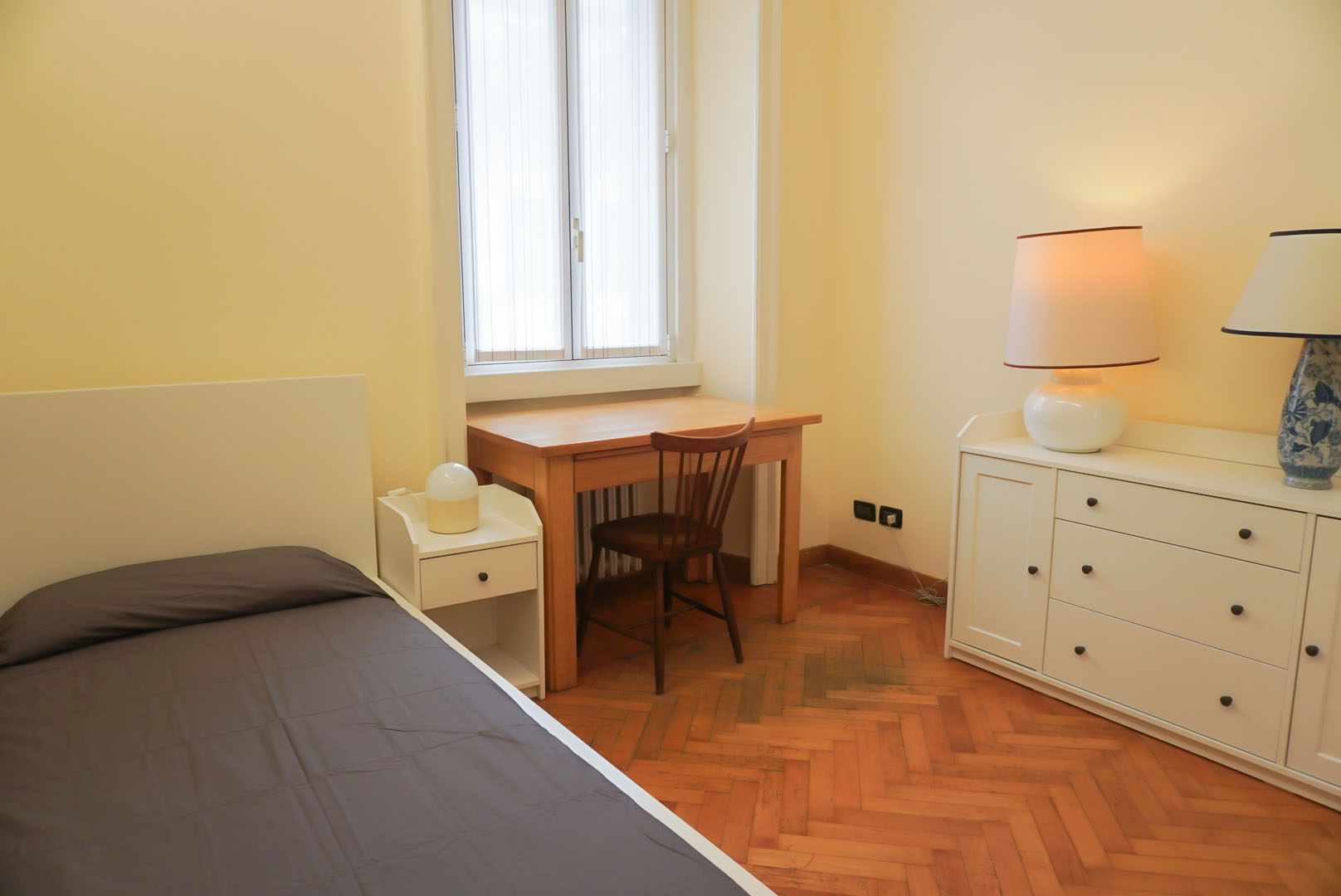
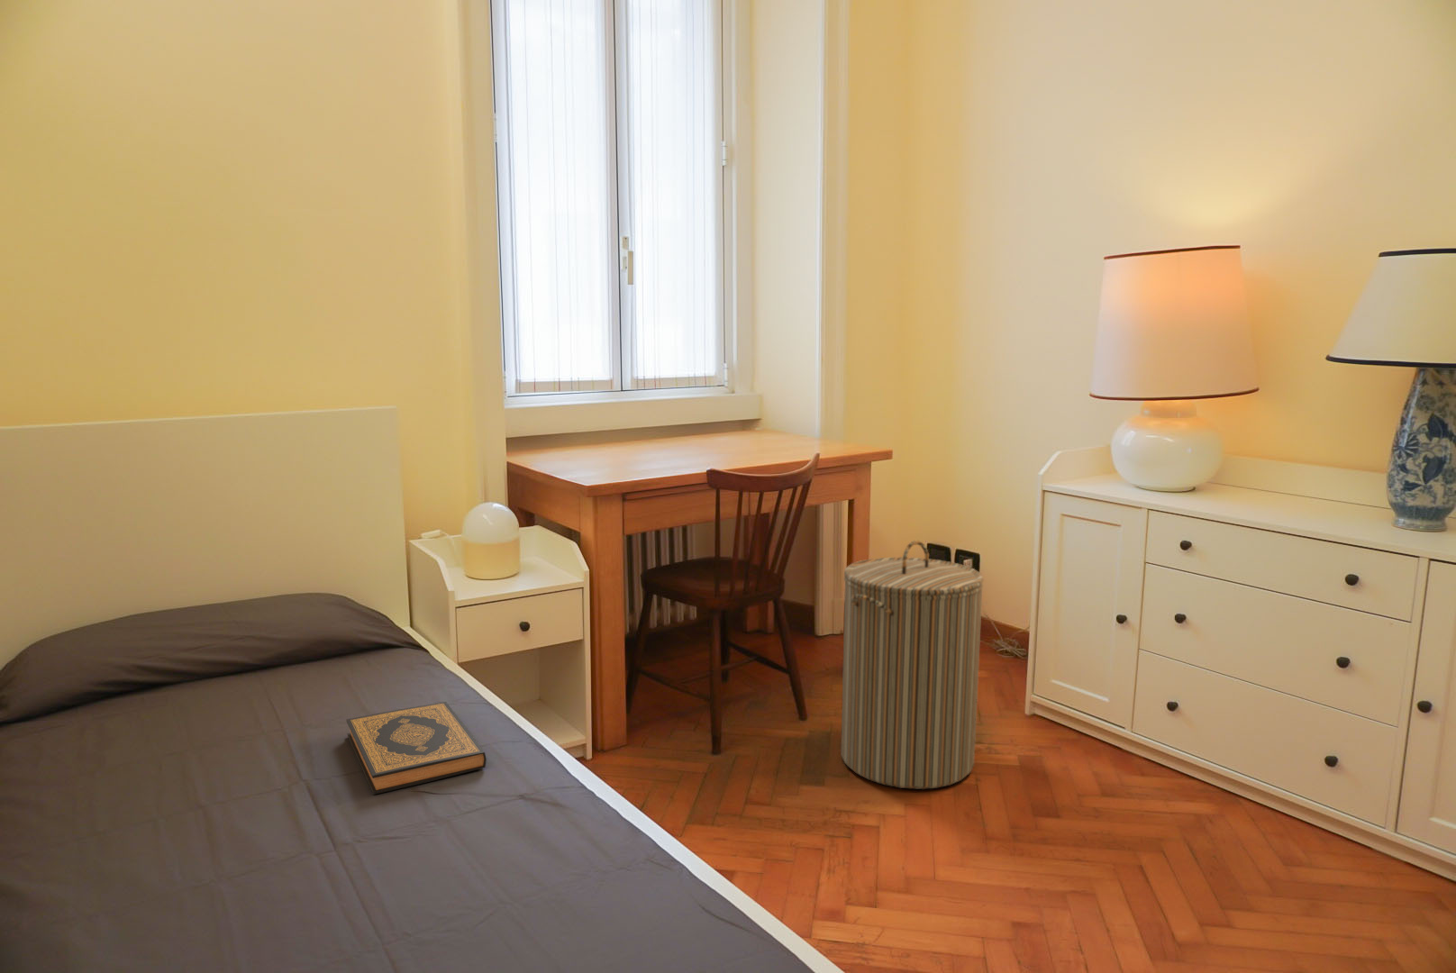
+ hardback book [346,700,488,796]
+ laundry hamper [839,540,985,791]
